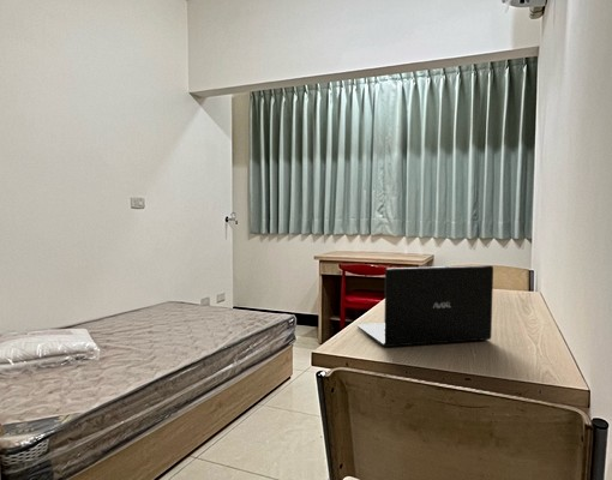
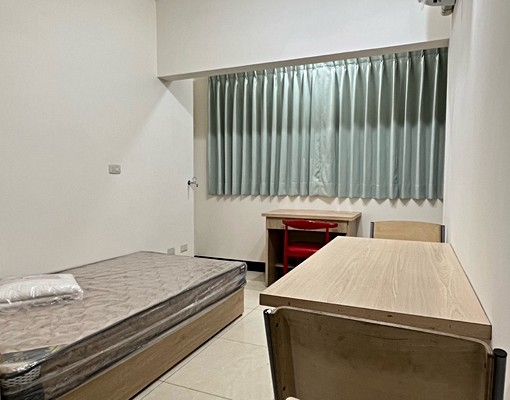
- laptop [356,264,494,348]
